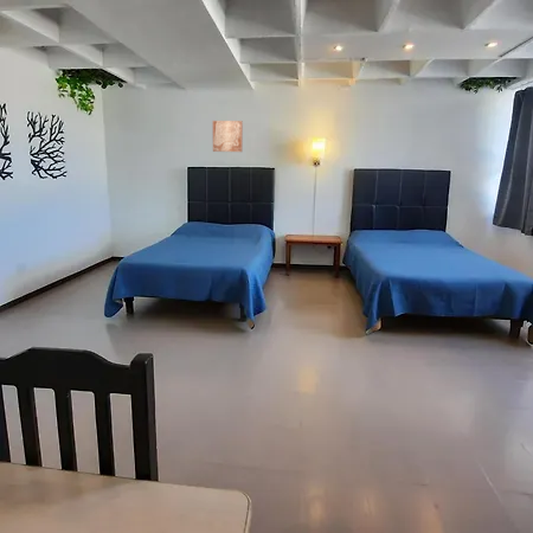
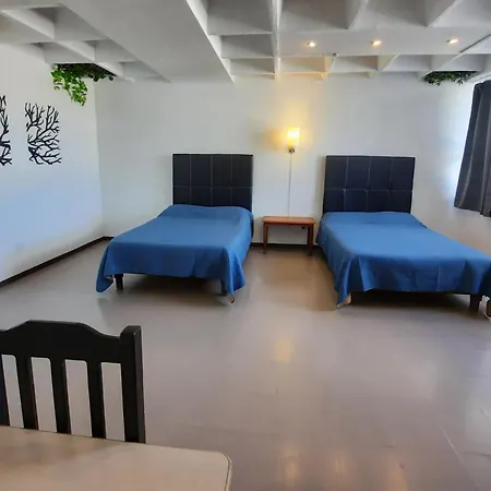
- wall art [212,120,244,153]
